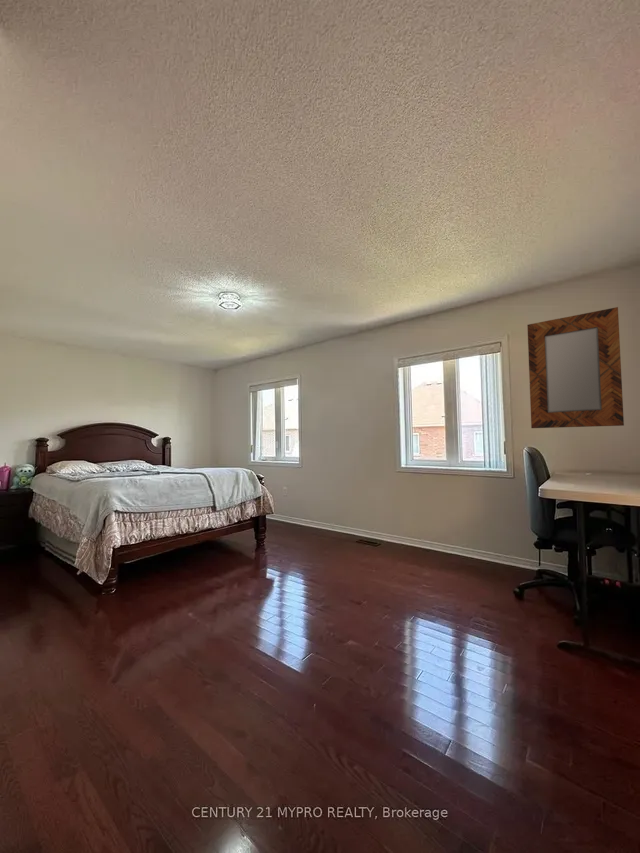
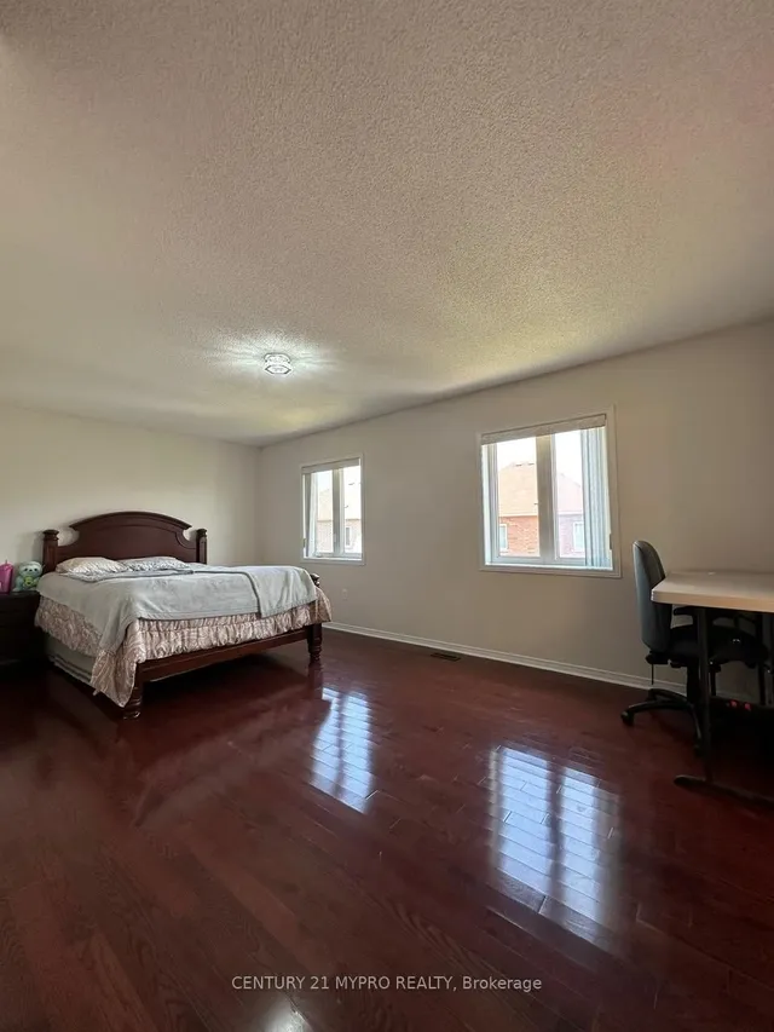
- home mirror [526,306,625,429]
